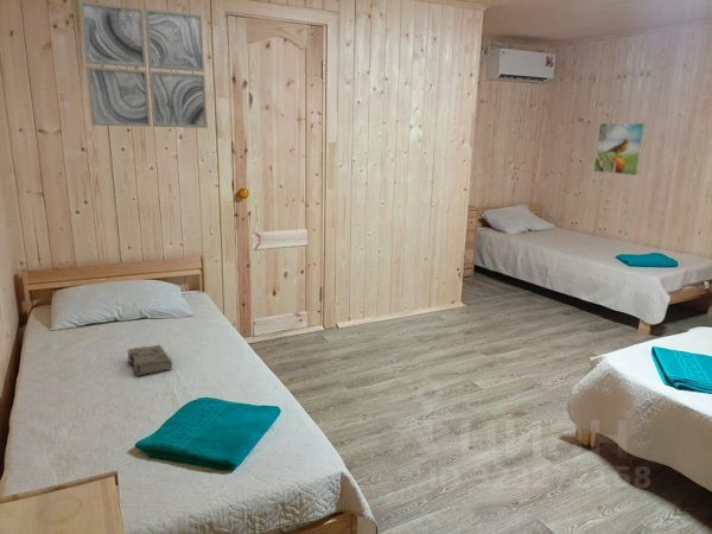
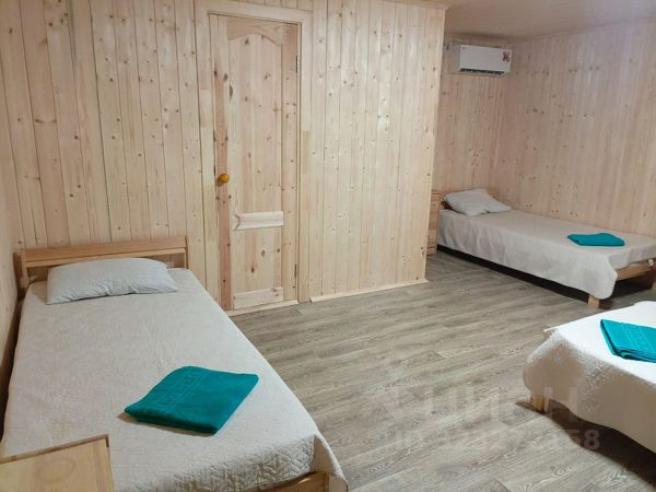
- diary [127,344,173,377]
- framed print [592,122,648,177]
- wall art [78,0,209,129]
